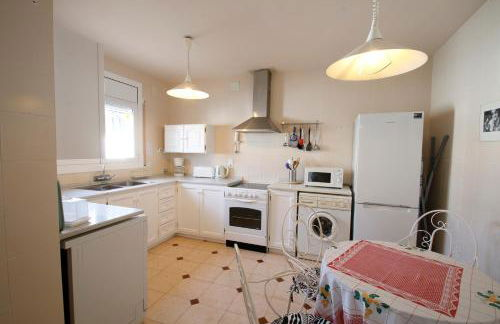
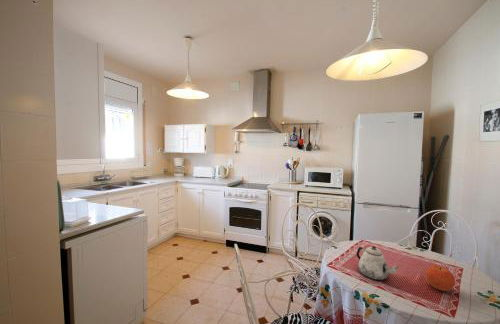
+ fruit [425,265,456,292]
+ teapot [356,245,400,281]
